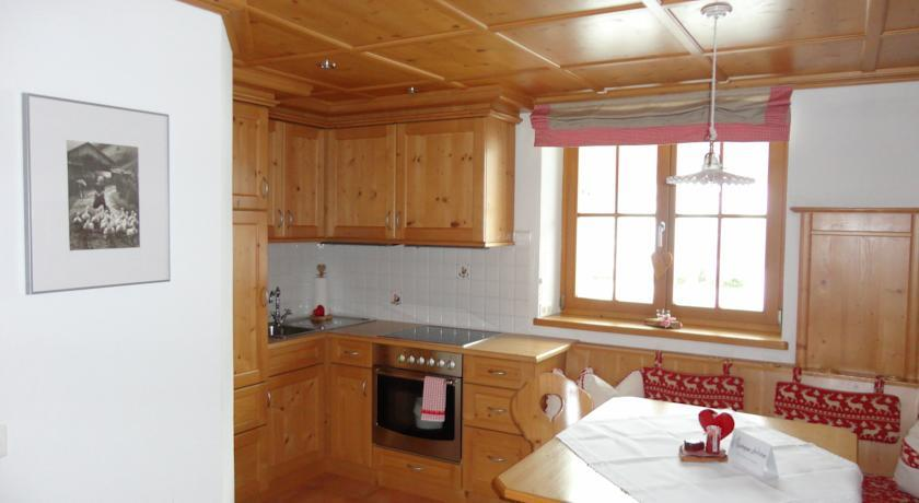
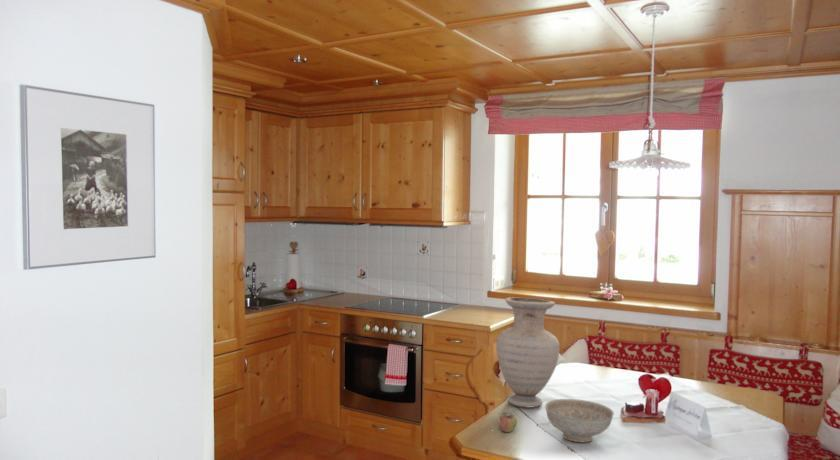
+ apple [497,412,518,433]
+ vase [495,297,560,408]
+ decorative bowl [544,398,615,443]
